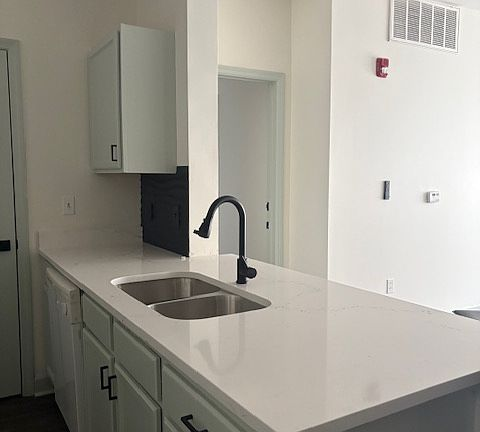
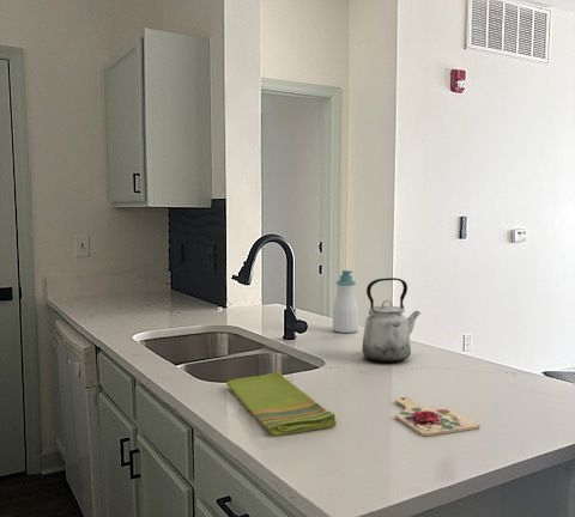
+ kettle [361,276,422,364]
+ cutting board [394,396,482,438]
+ soap bottle [332,269,359,334]
+ dish towel [225,370,338,437]
